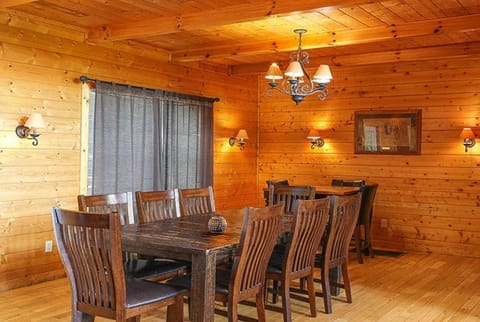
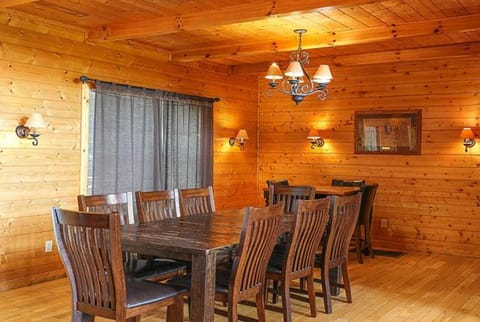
- teapot [207,213,228,234]
